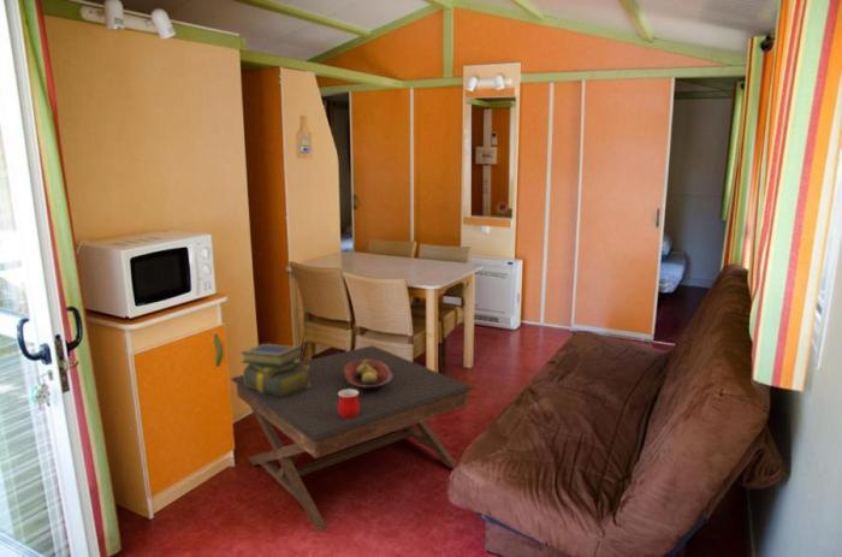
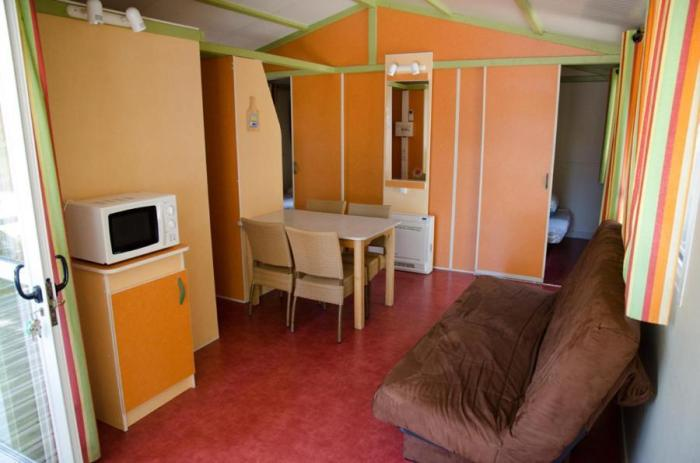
- fruit bowl [344,360,392,393]
- stack of books [239,343,310,397]
- coffee table [230,344,475,533]
- mug [338,389,360,419]
